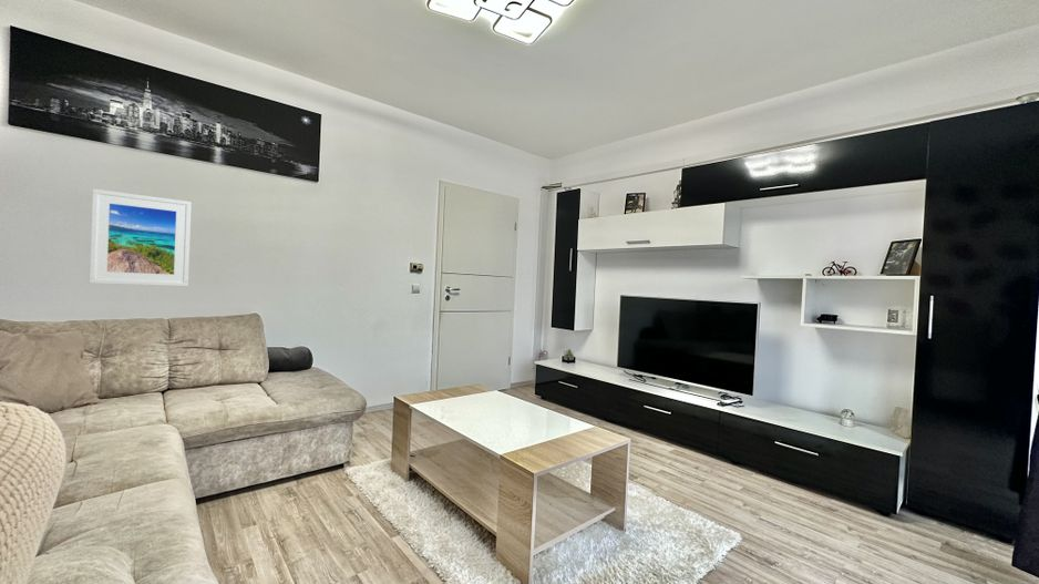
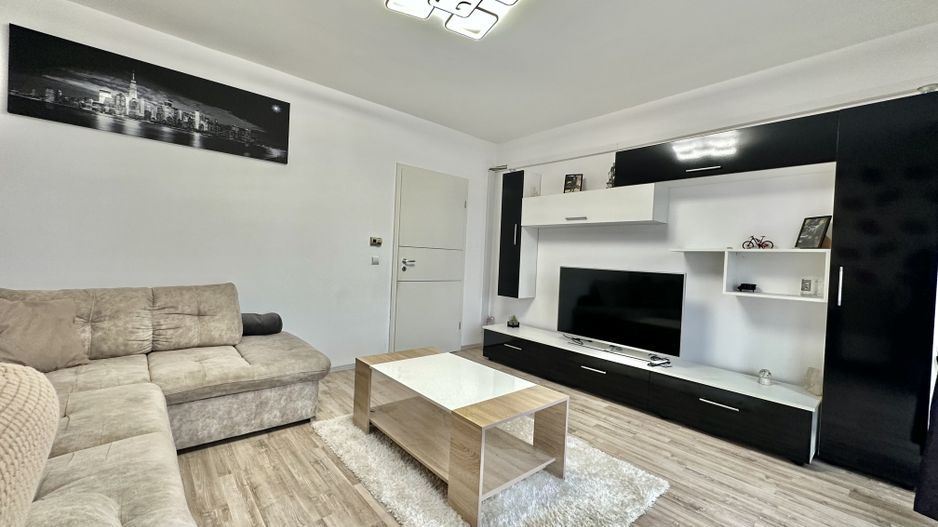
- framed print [88,187,193,287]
